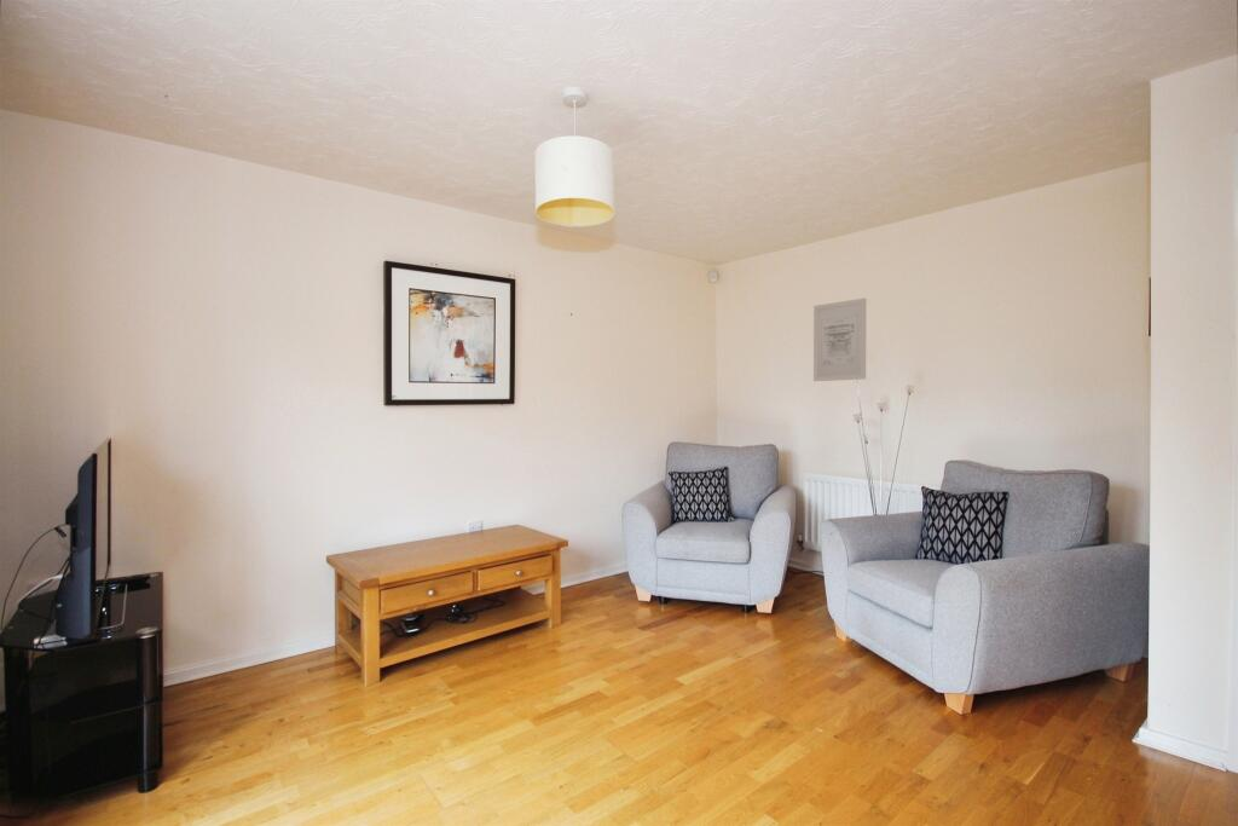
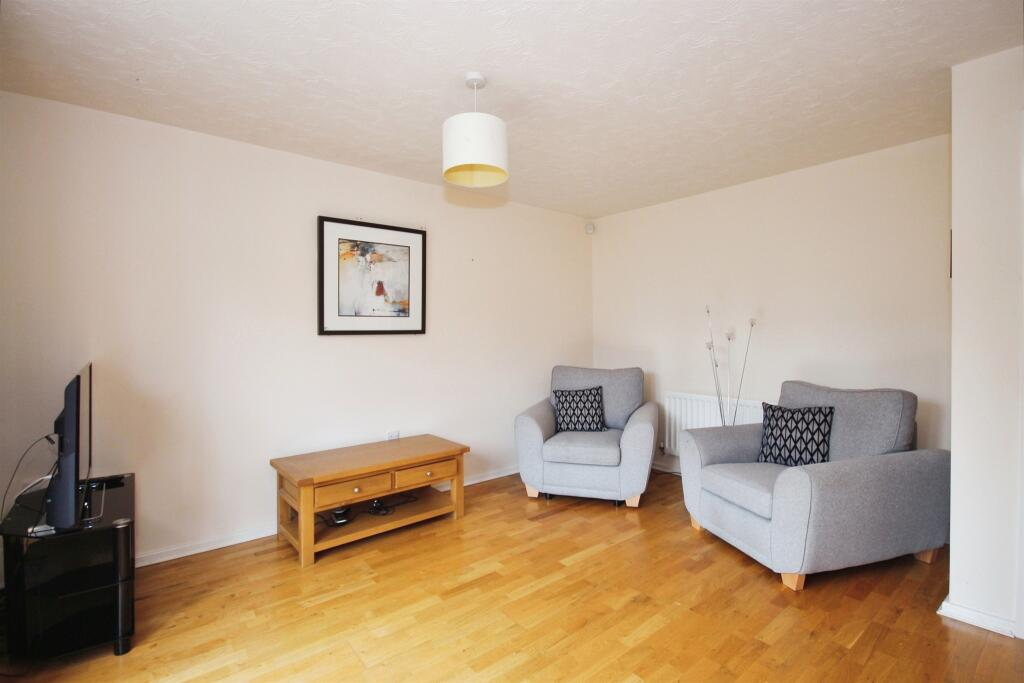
- wall art [812,298,867,382]
